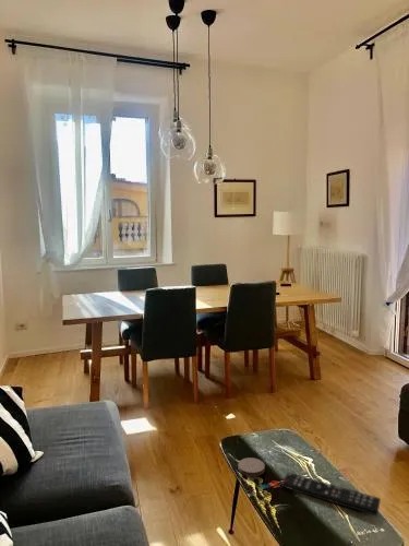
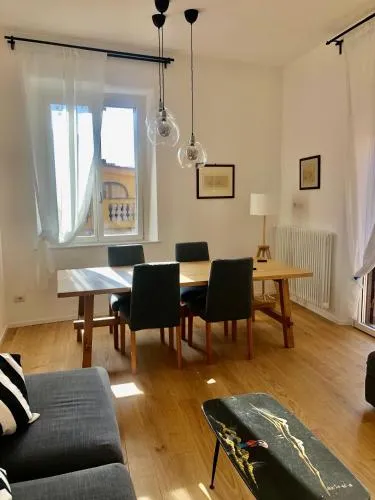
- coaster [237,456,266,477]
- remote control [280,472,382,518]
